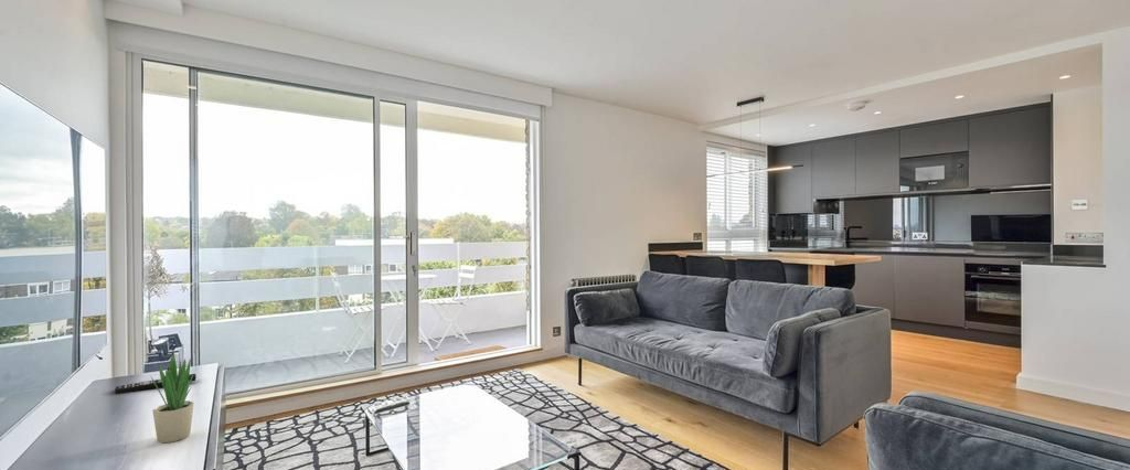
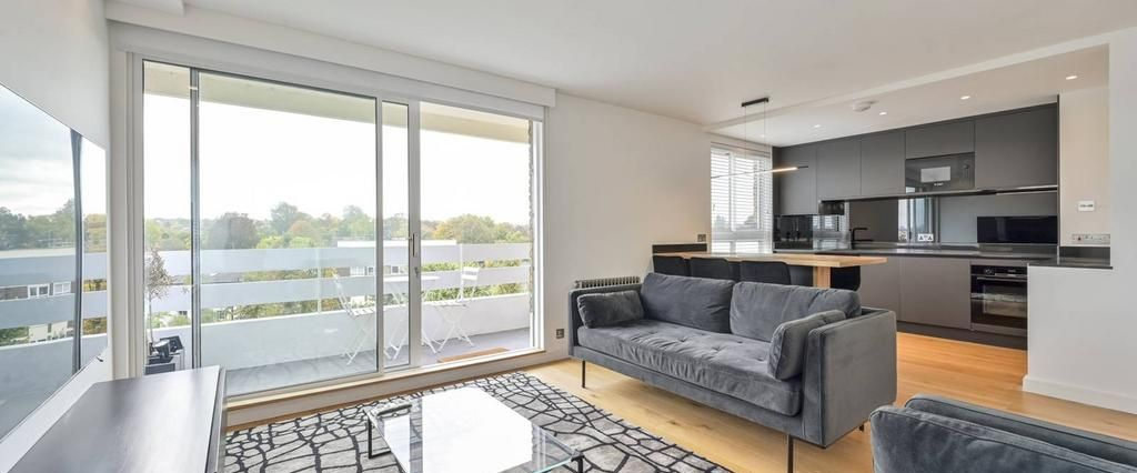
- remote control [114,373,198,395]
- potted plant [150,350,195,445]
